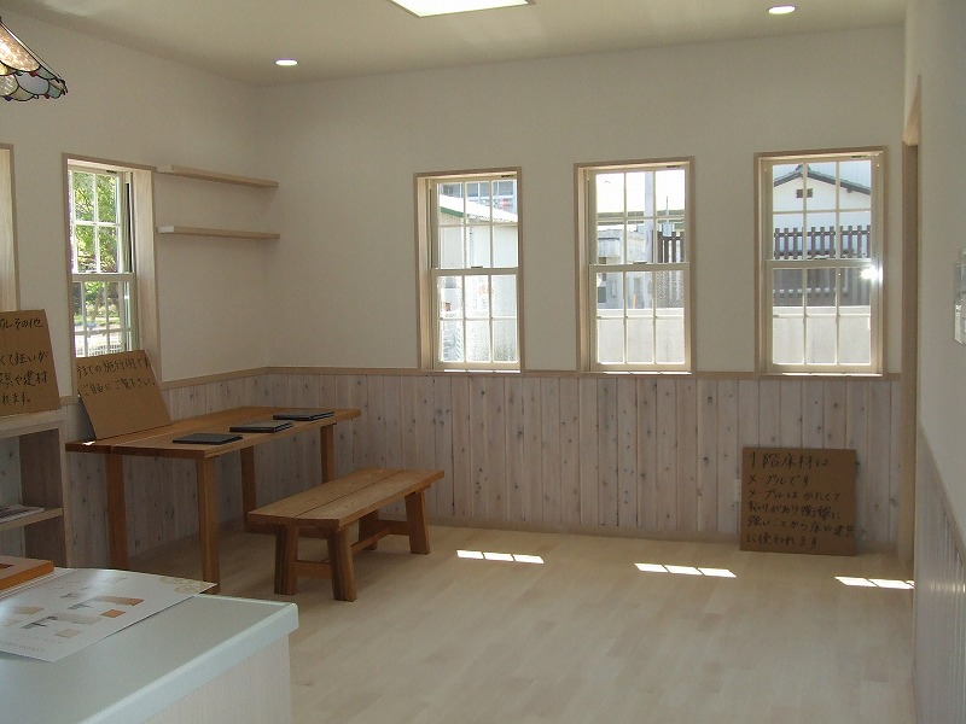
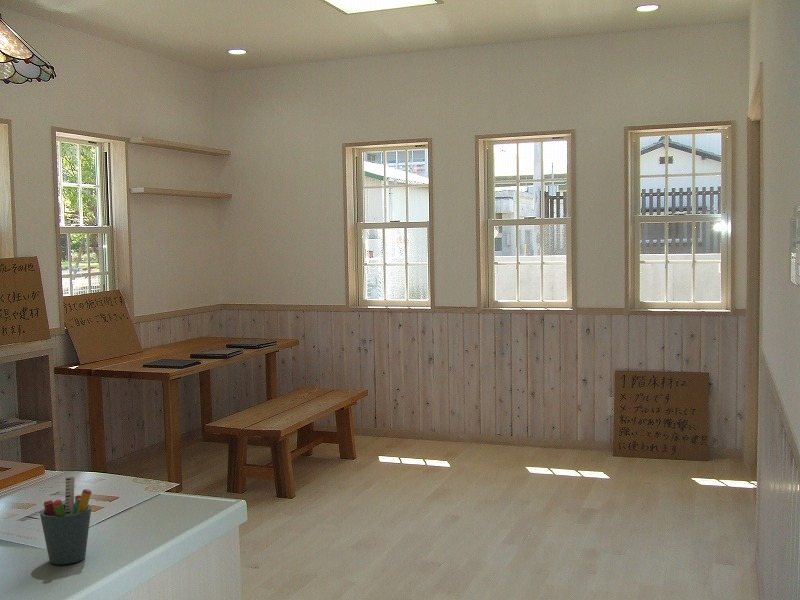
+ pen holder [39,476,92,565]
